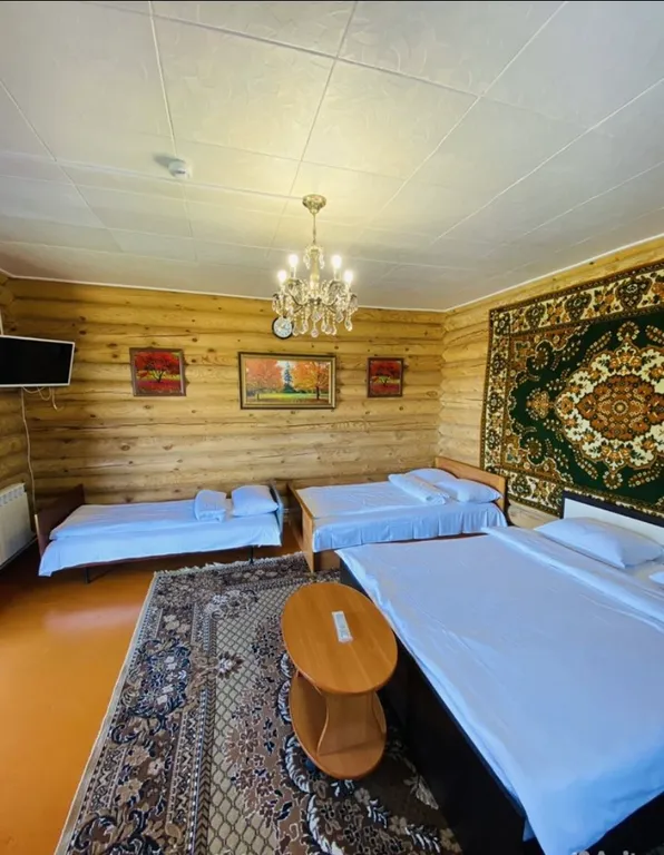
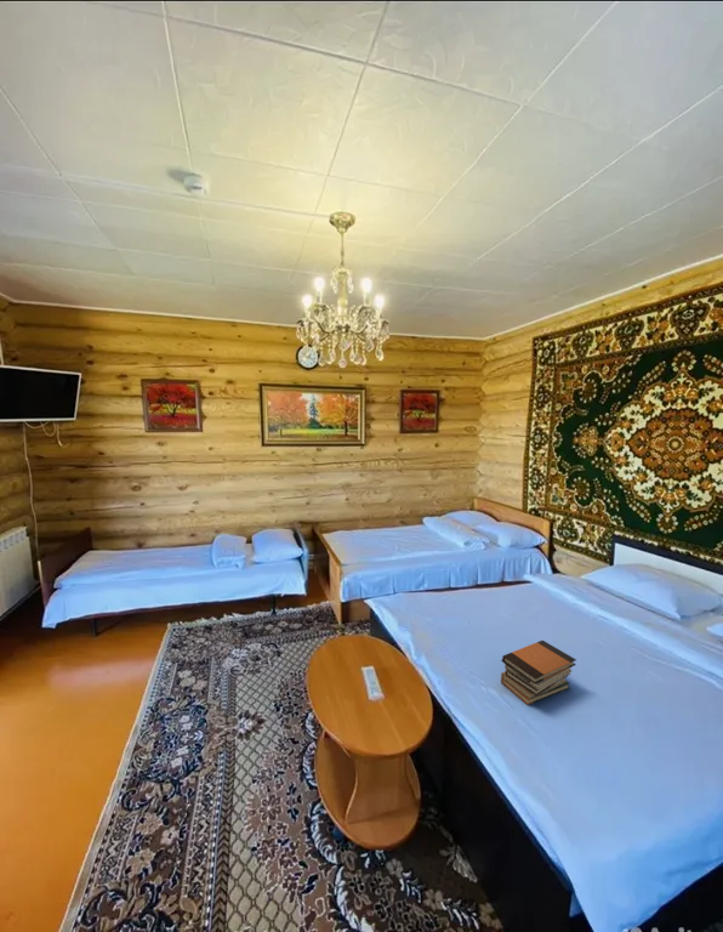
+ book stack [500,640,577,706]
